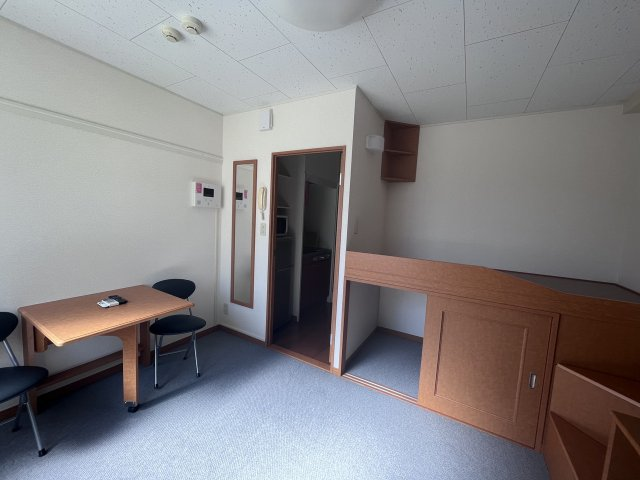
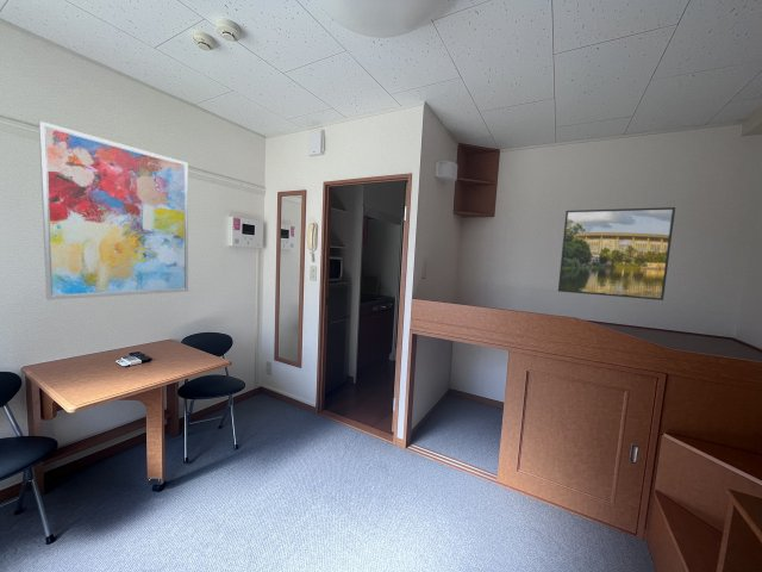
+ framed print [557,206,676,301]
+ wall art [38,120,189,301]
